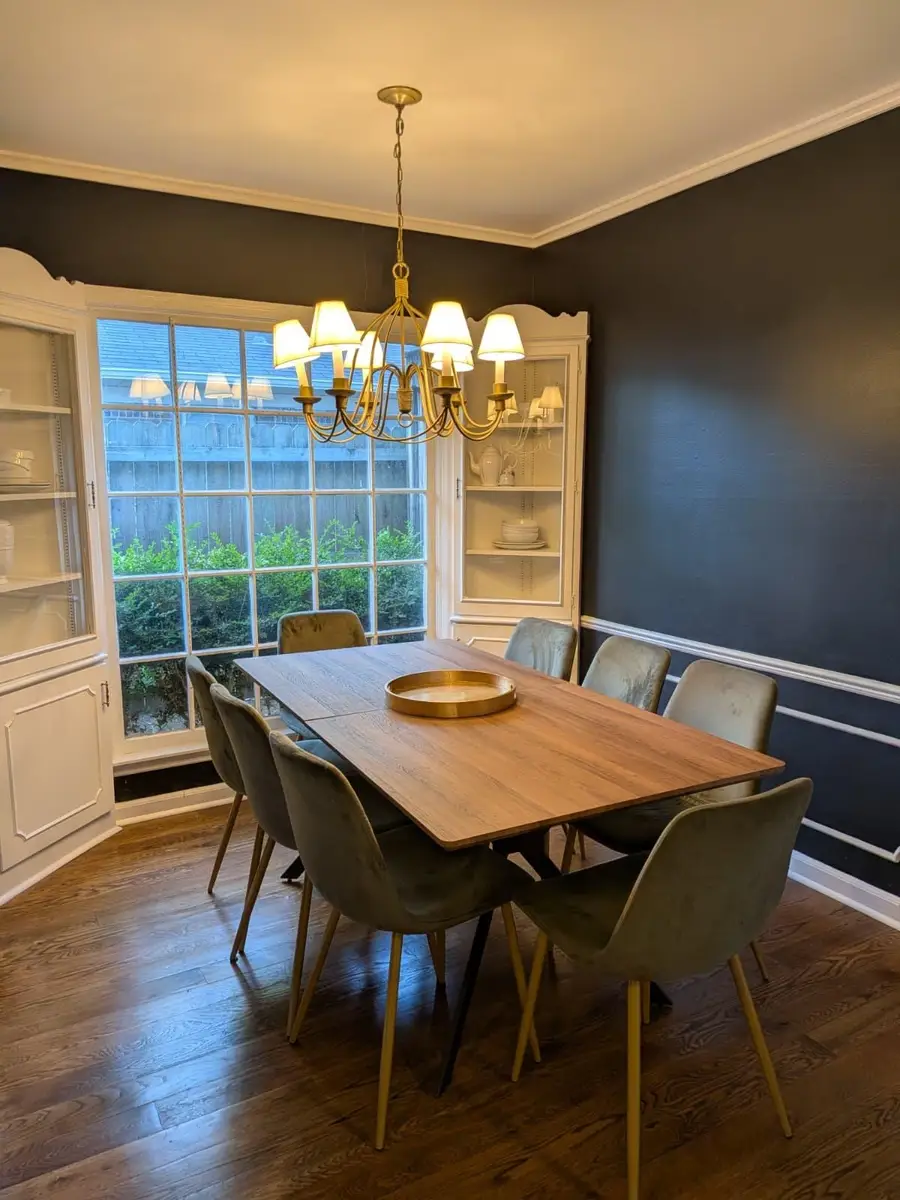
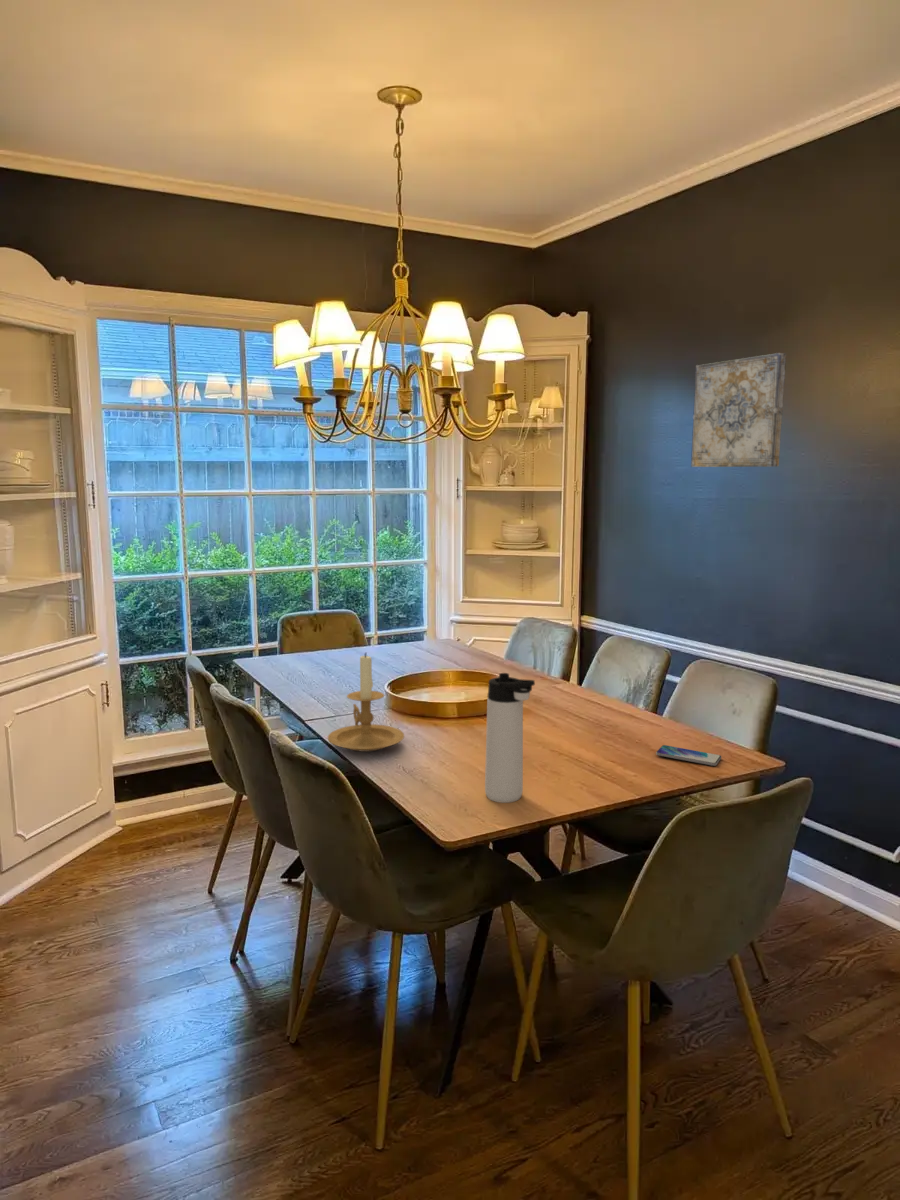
+ candle holder [327,652,405,753]
+ smartphone [655,744,722,767]
+ wall art [690,352,787,468]
+ thermos bottle [484,672,536,804]
